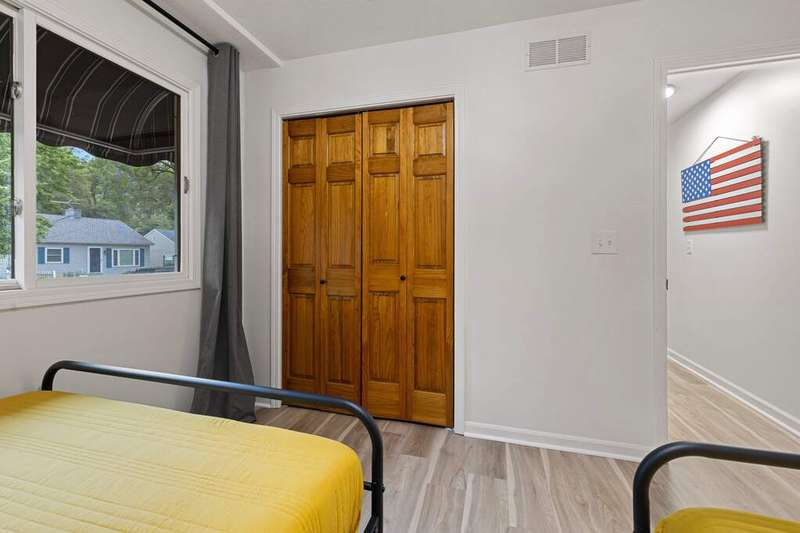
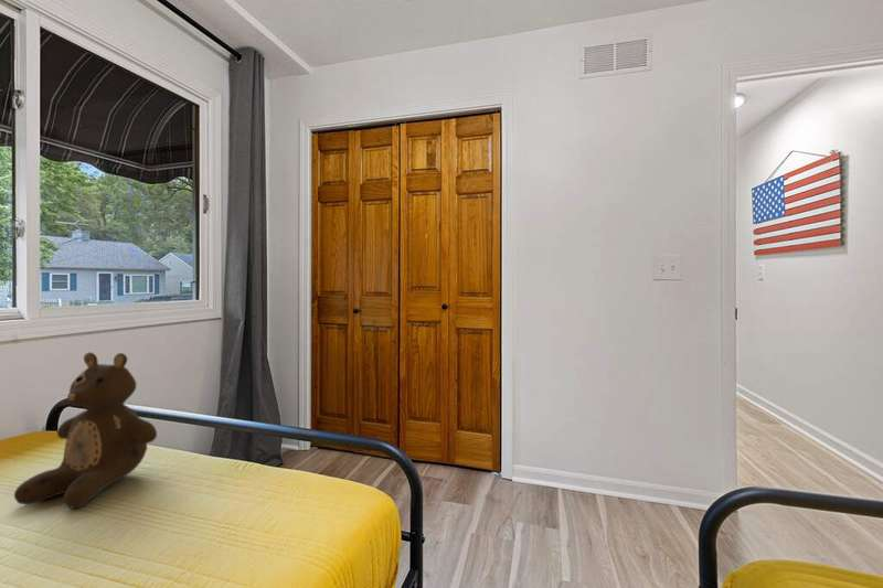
+ teddy bear [13,351,158,510]
